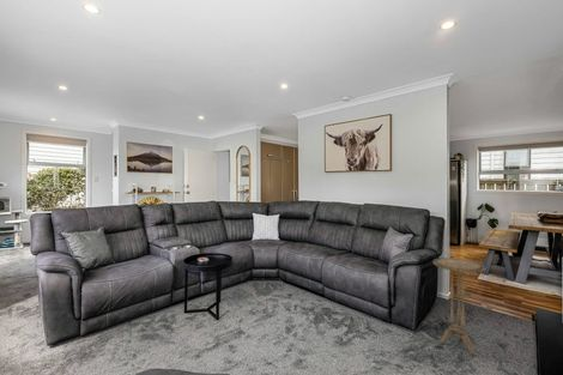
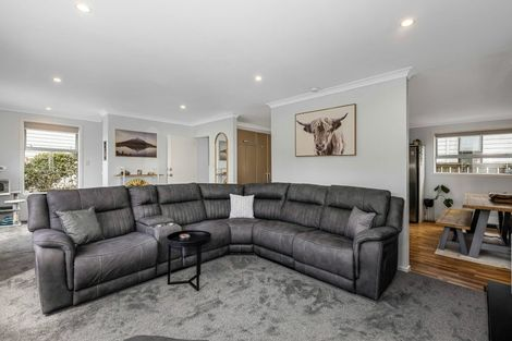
- side table [432,258,486,357]
